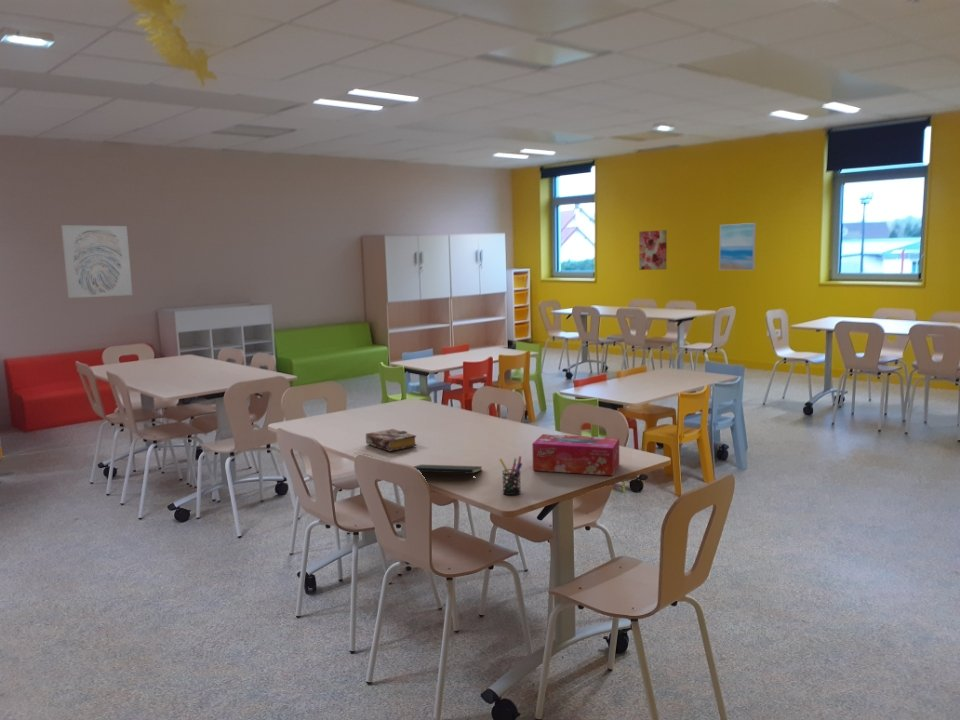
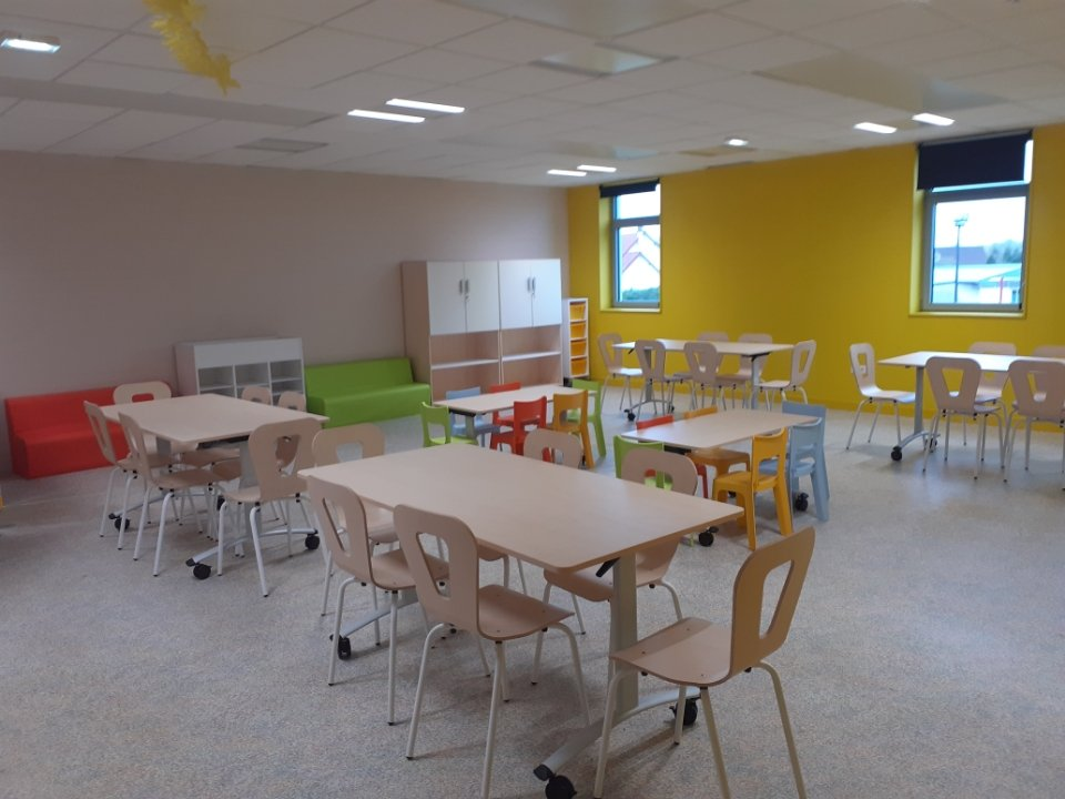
- wall art [718,222,757,271]
- book [365,428,418,452]
- wall art [60,224,133,299]
- tissue box [531,433,620,477]
- pen holder [498,455,523,496]
- notepad [413,464,483,483]
- wall art [638,229,668,271]
